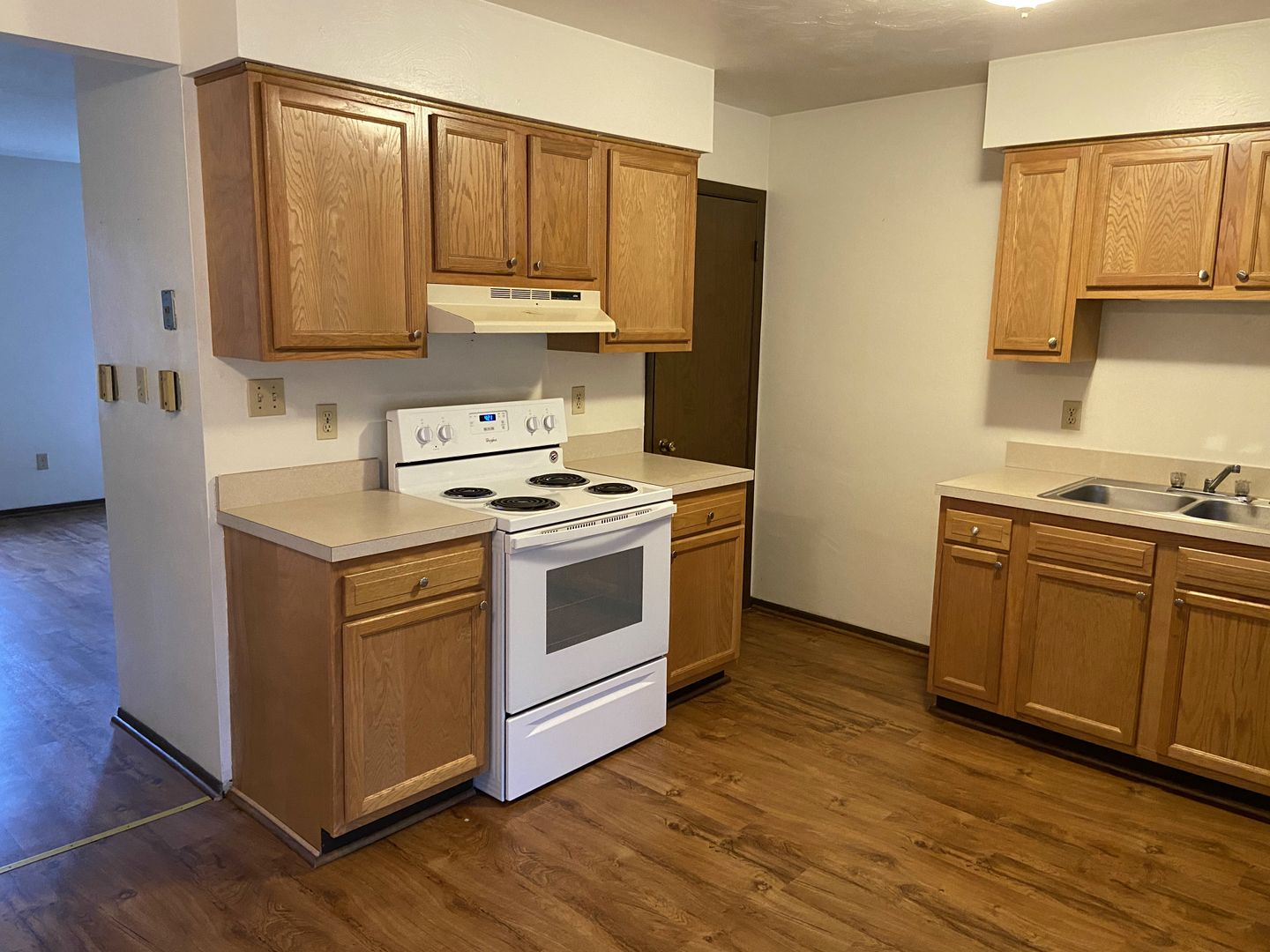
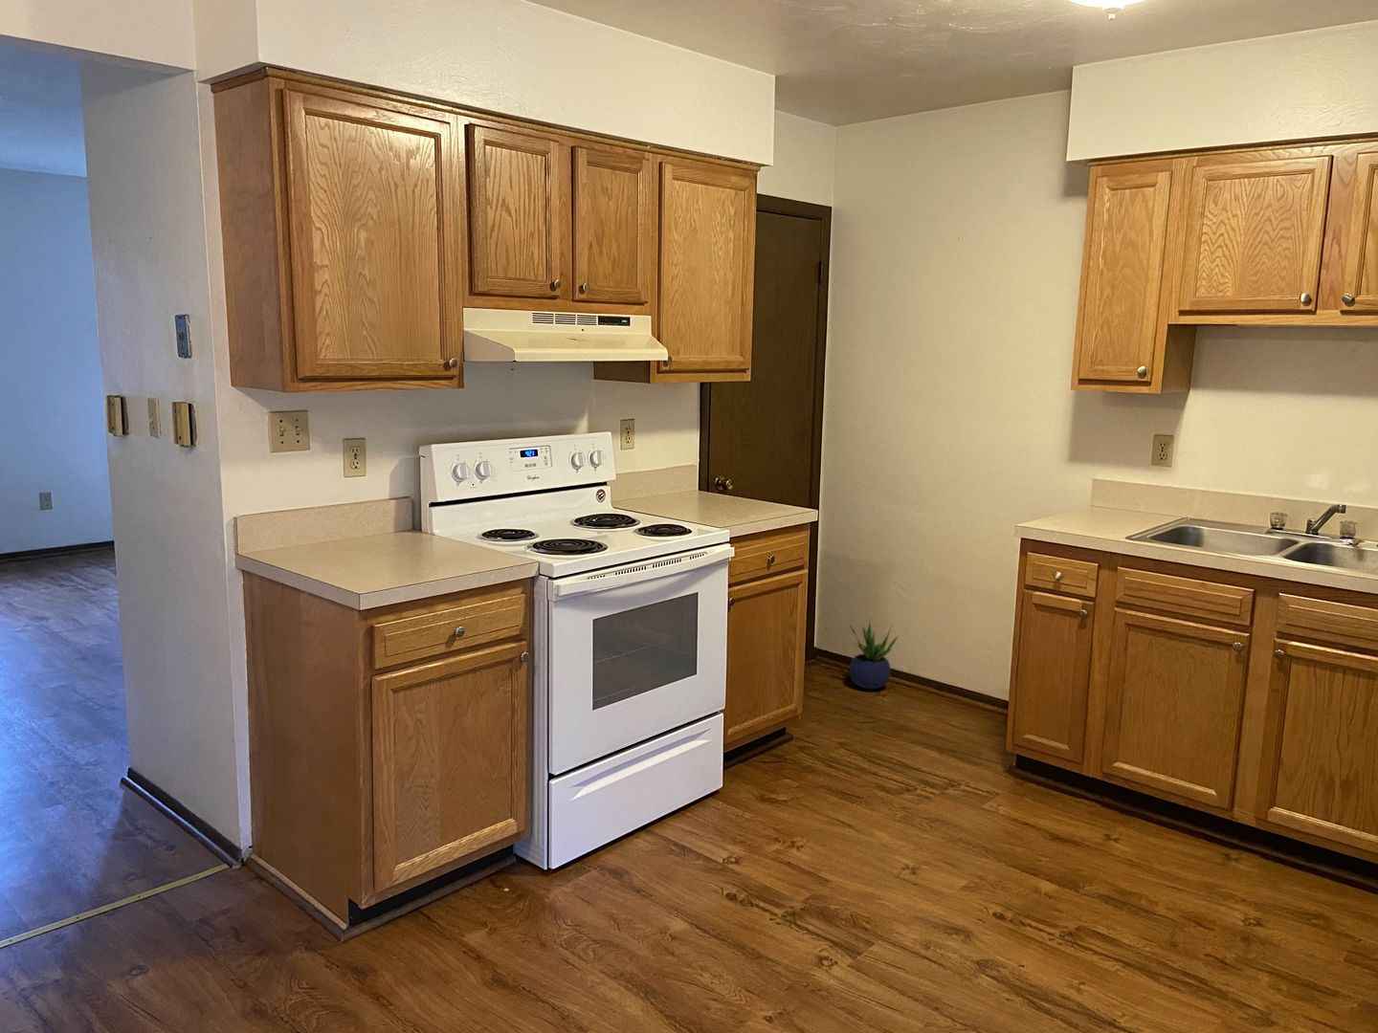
+ potted plant [849,616,899,690]
